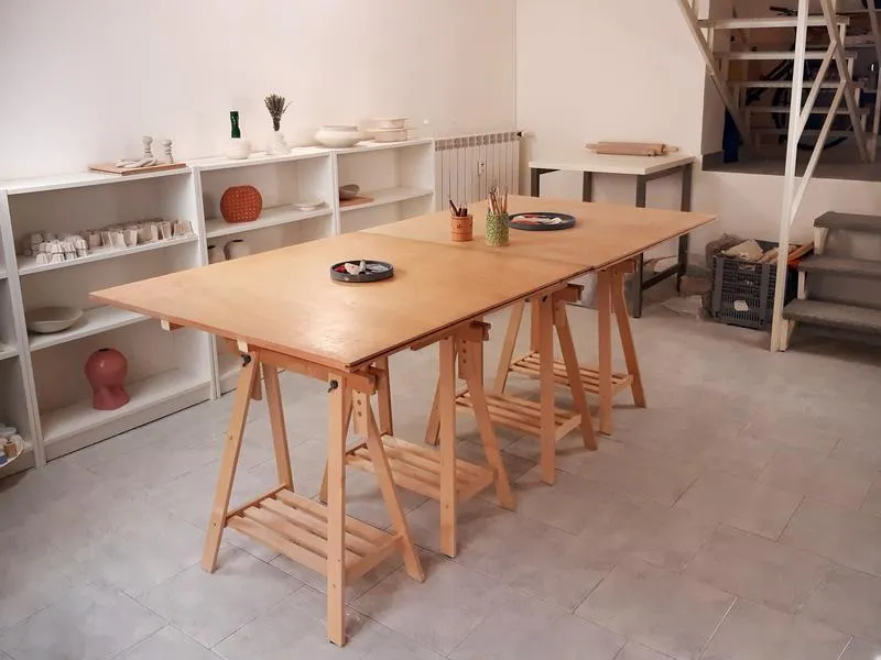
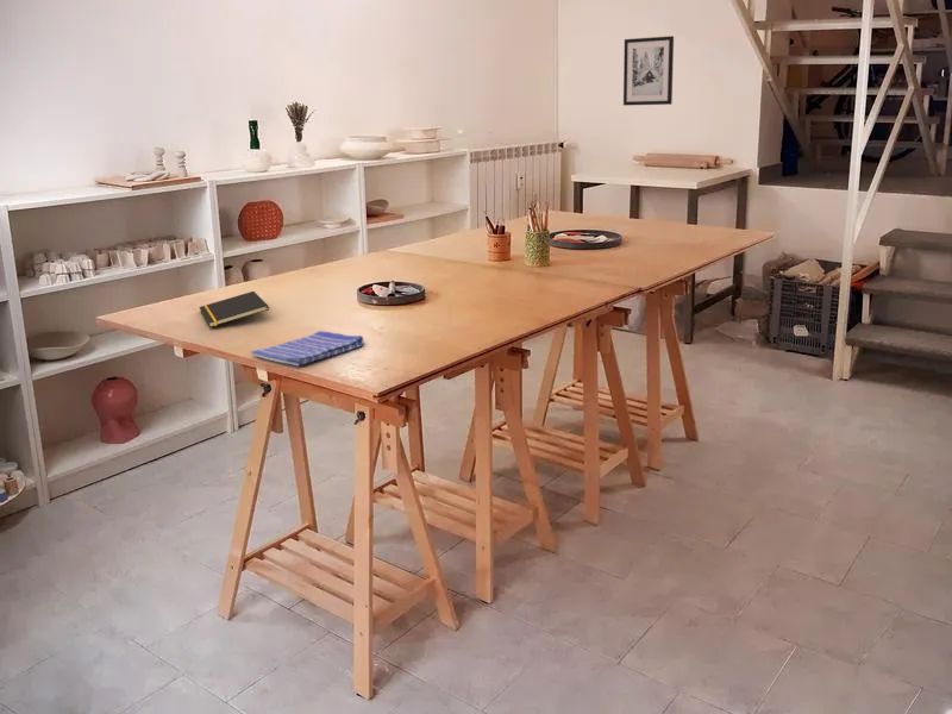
+ notepad [198,290,270,328]
+ dish towel [250,330,365,368]
+ wall art [622,35,675,106]
